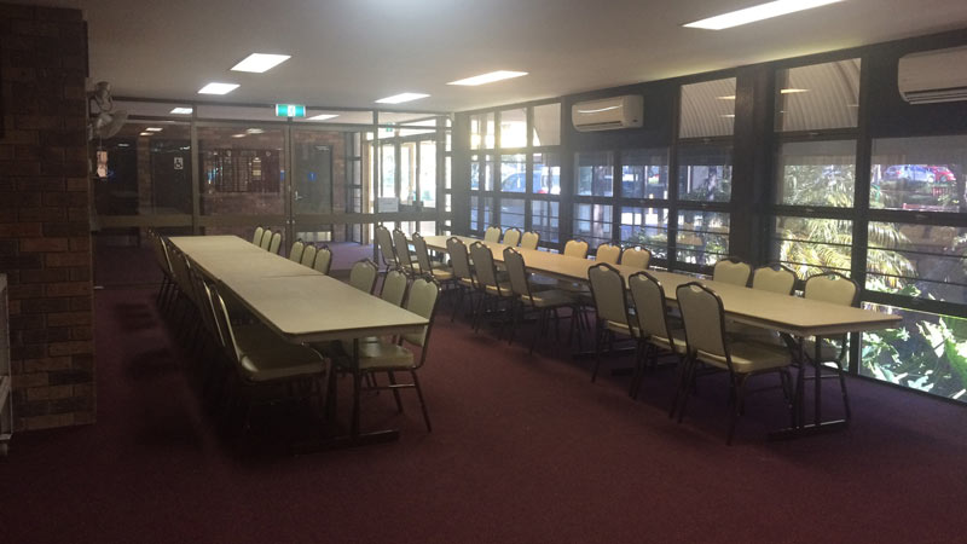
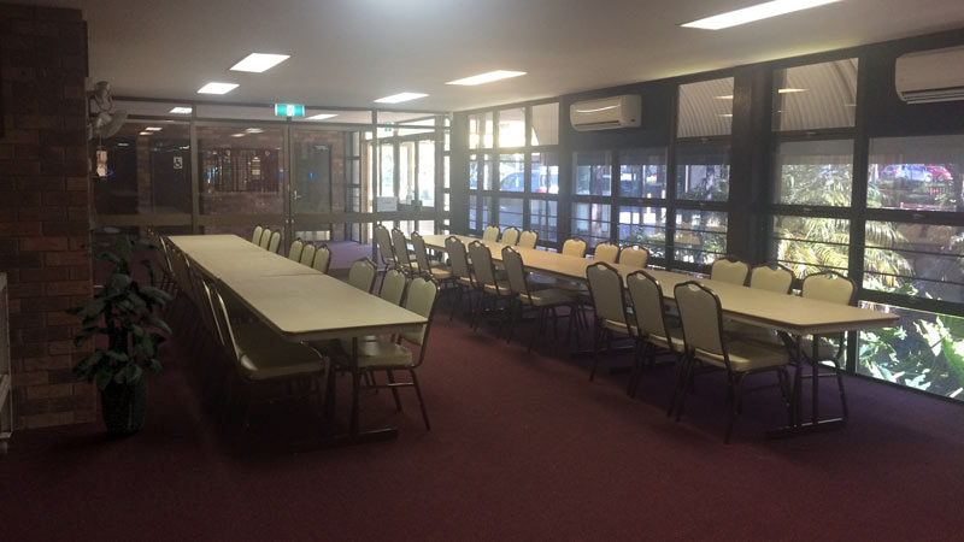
+ indoor plant [59,226,174,434]
